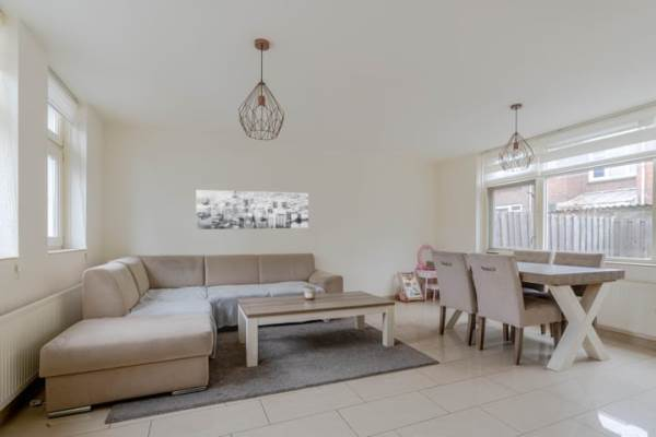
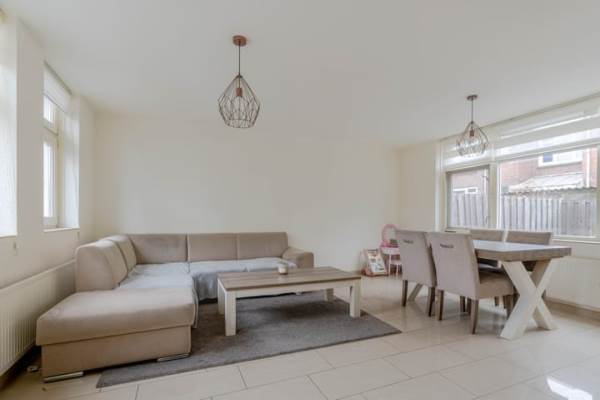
- wall art [195,189,309,231]
